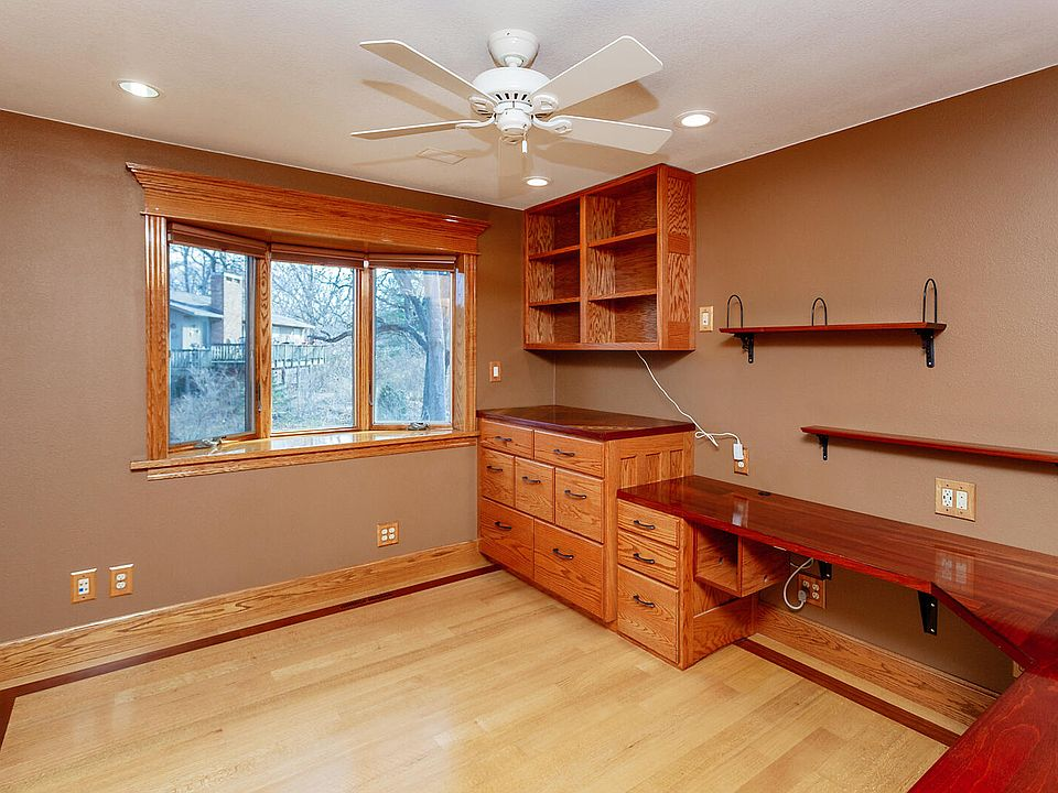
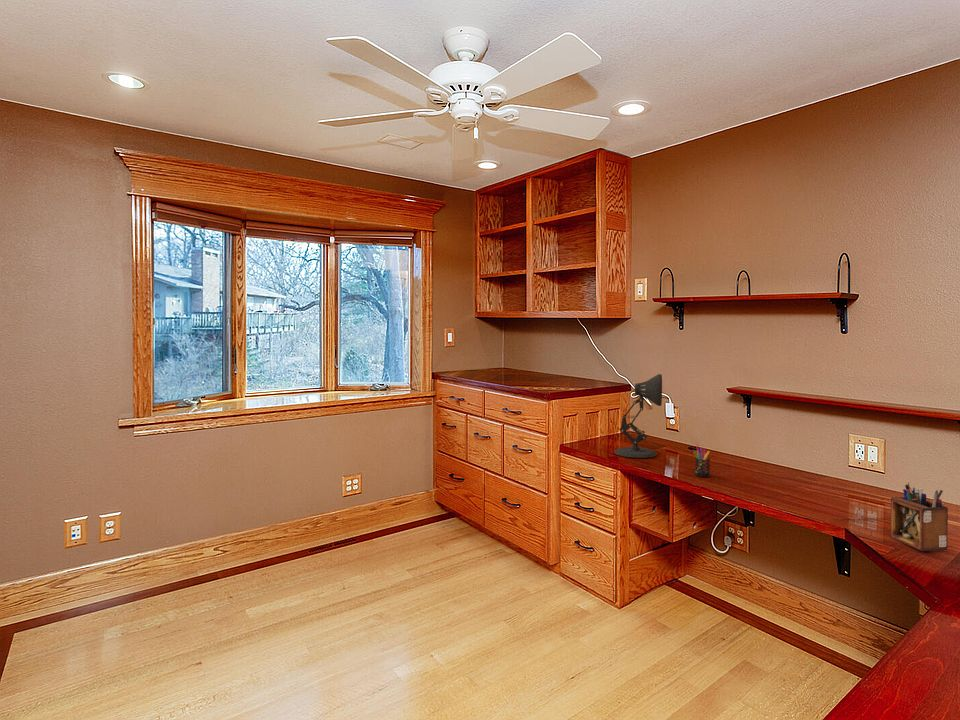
+ desk organizer [890,482,949,552]
+ desk lamp [614,373,663,459]
+ pen holder [693,444,711,478]
